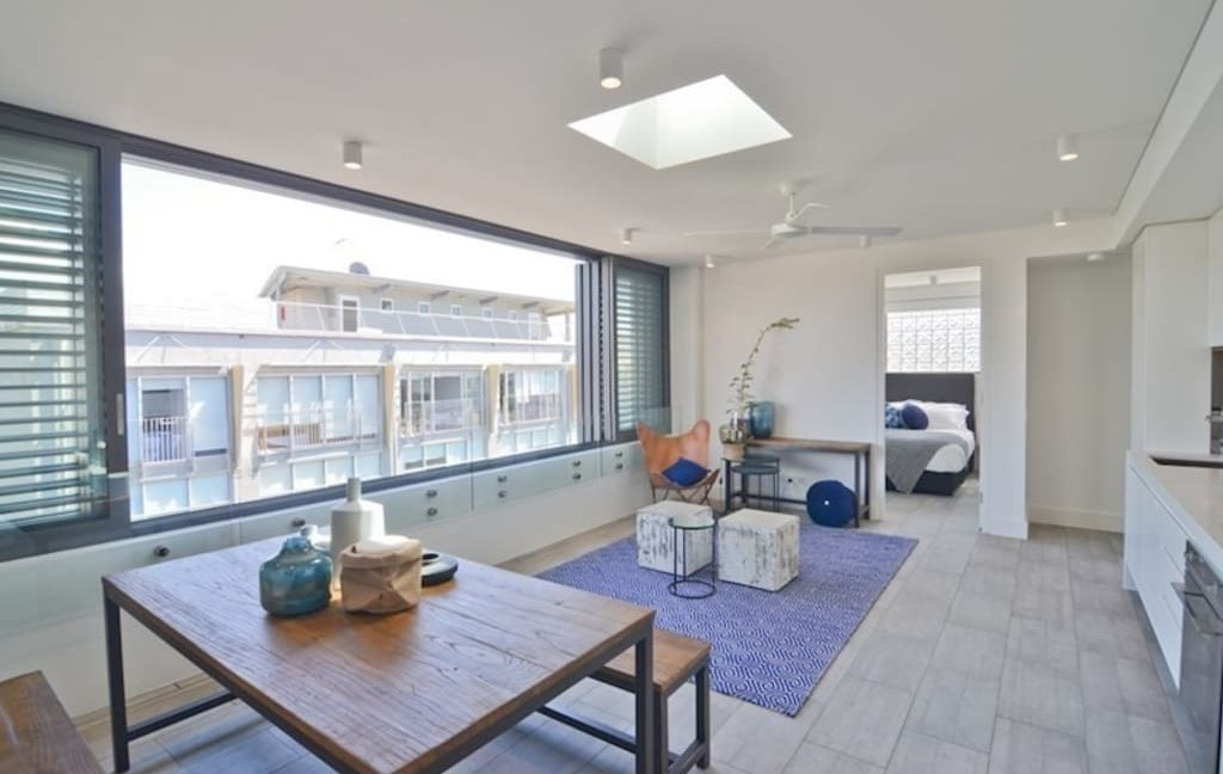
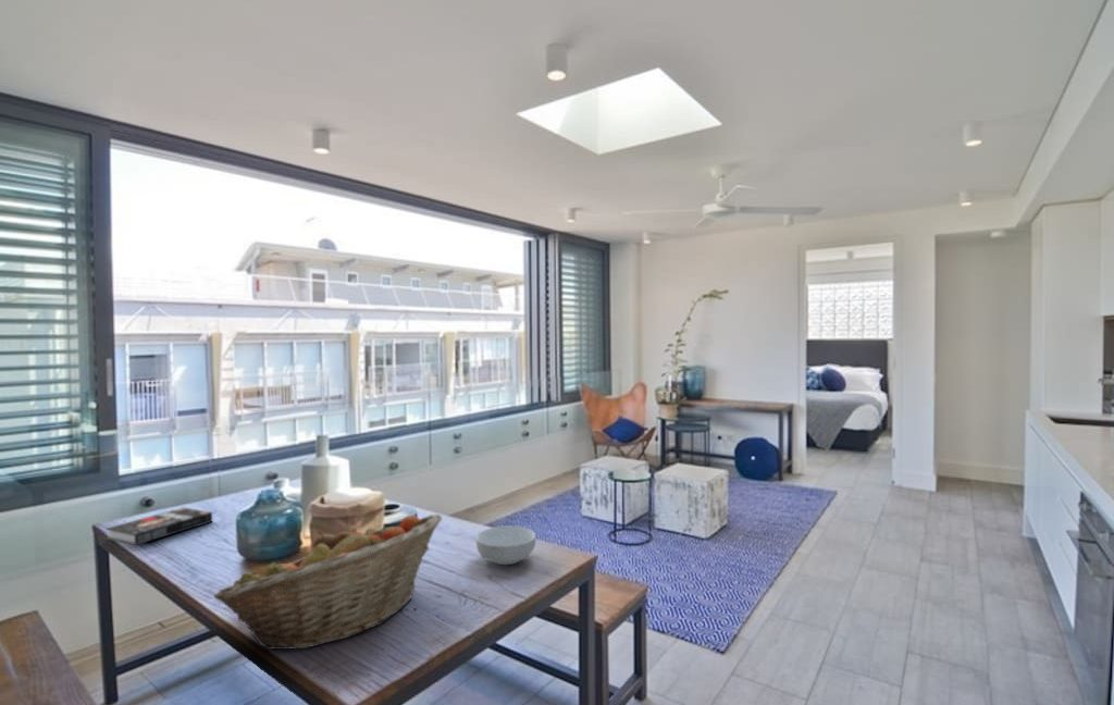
+ book [104,506,213,546]
+ fruit basket [212,514,443,652]
+ cereal bowl [475,524,537,566]
